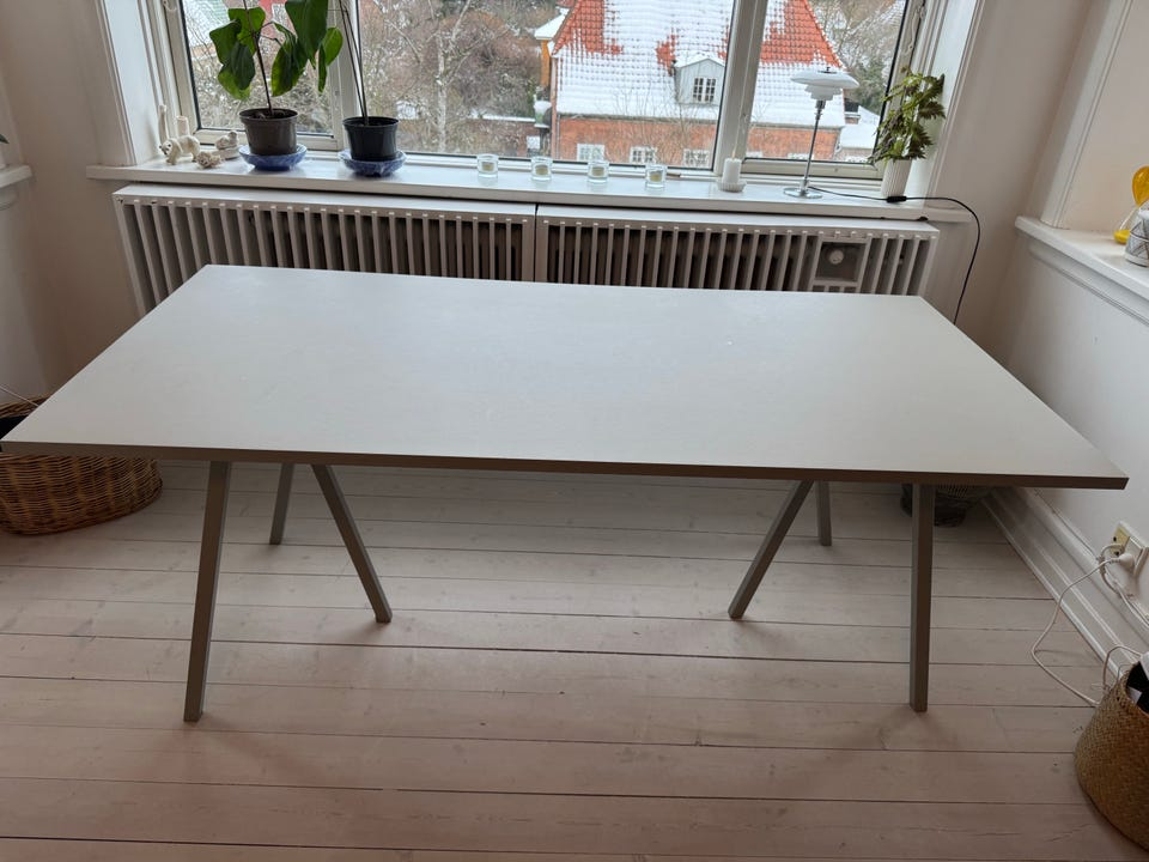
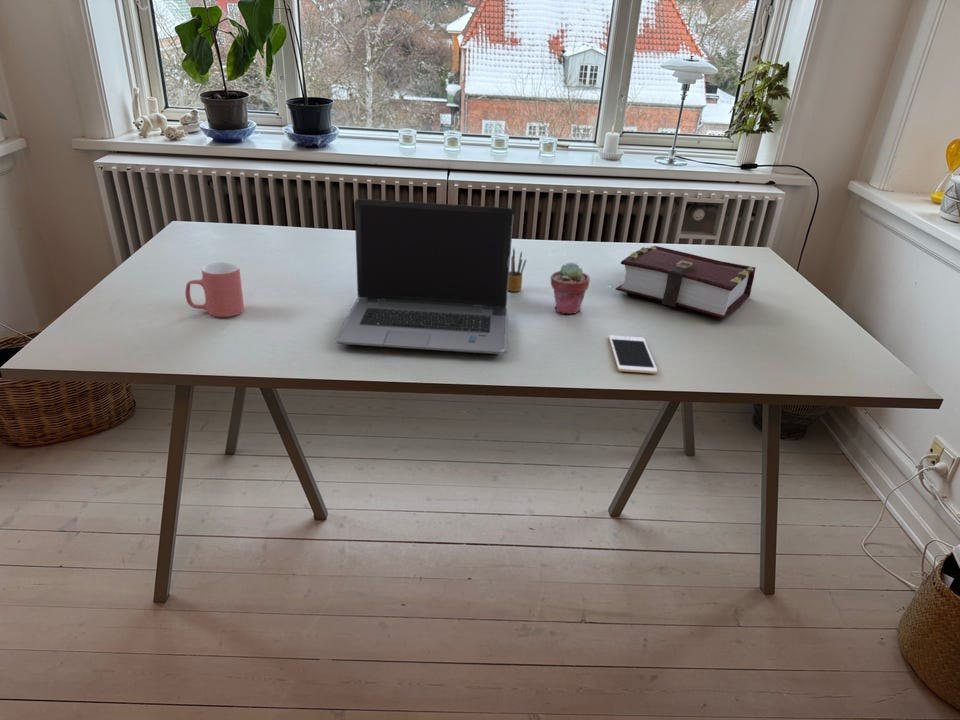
+ laptop computer [334,198,515,355]
+ mug [184,261,245,318]
+ cell phone [608,334,658,374]
+ pencil box [508,247,527,293]
+ book [614,245,757,320]
+ potted succulent [550,261,591,315]
